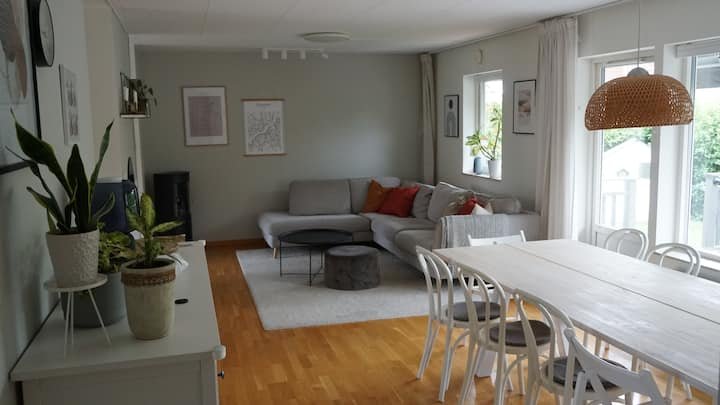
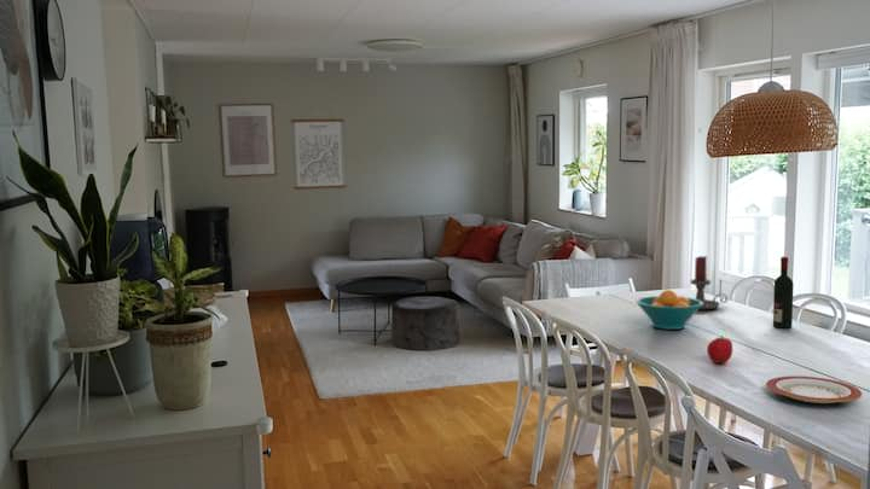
+ plate [765,376,863,404]
+ fruit bowl [634,289,703,331]
+ fruit [706,334,733,365]
+ alcohol [772,256,794,330]
+ candle holder [690,255,729,310]
